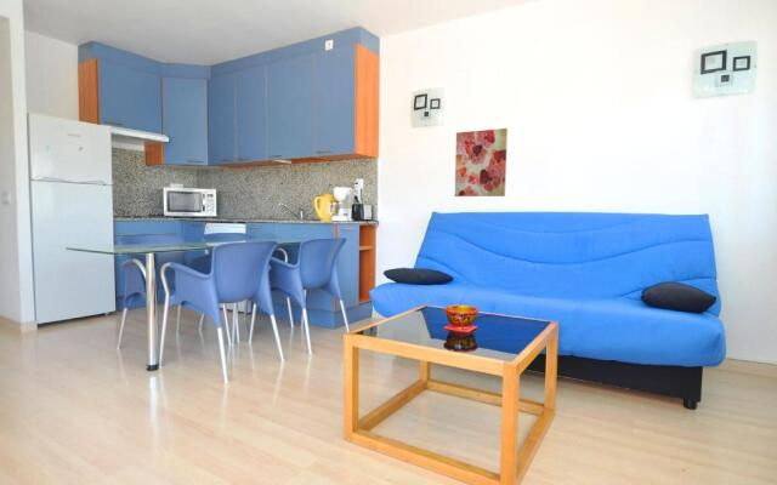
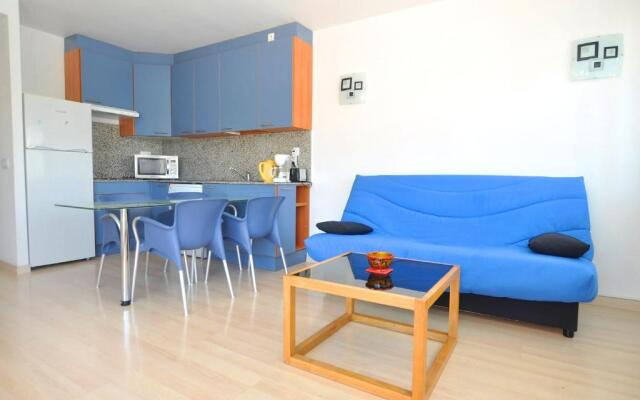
- wall art [454,127,509,198]
